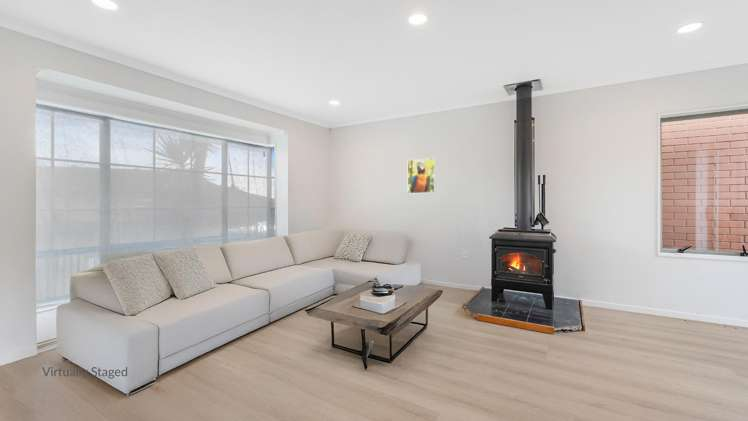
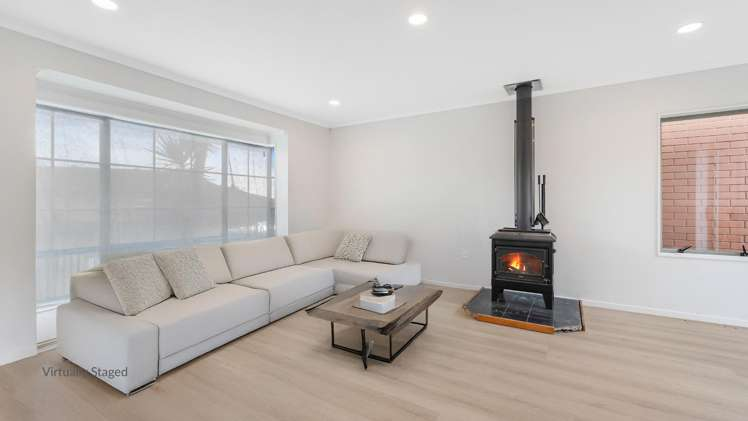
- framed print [407,157,436,195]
